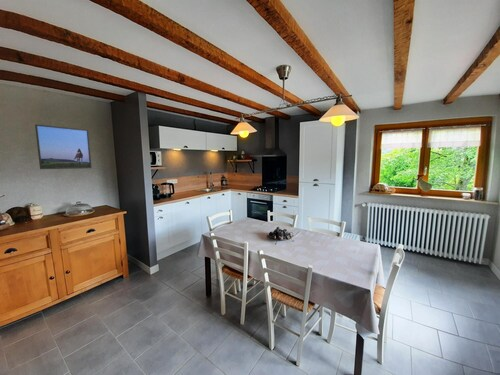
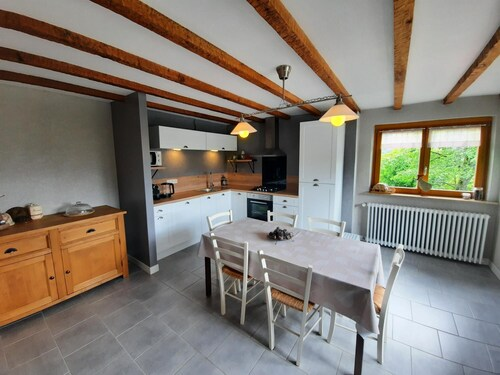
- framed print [34,123,92,170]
